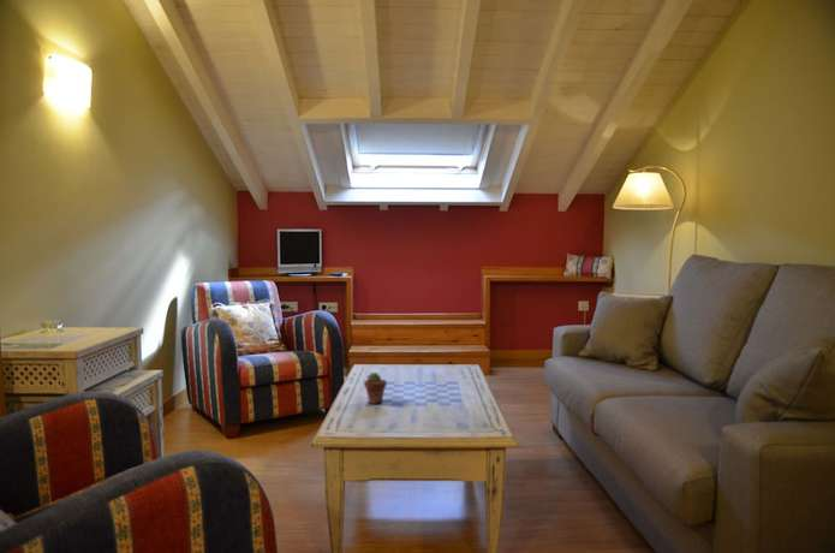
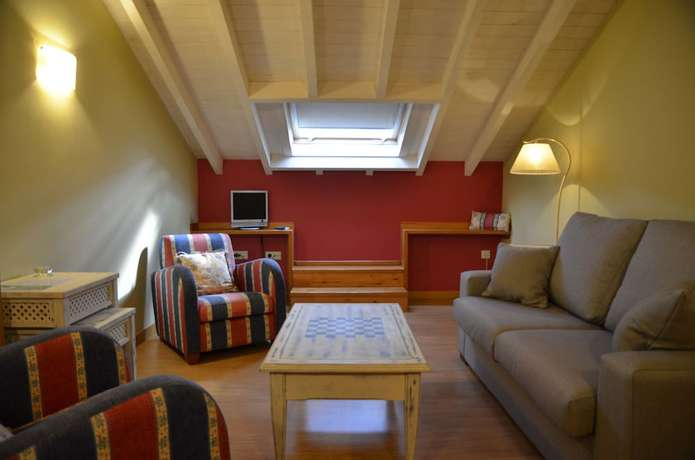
- potted succulent [363,371,388,405]
